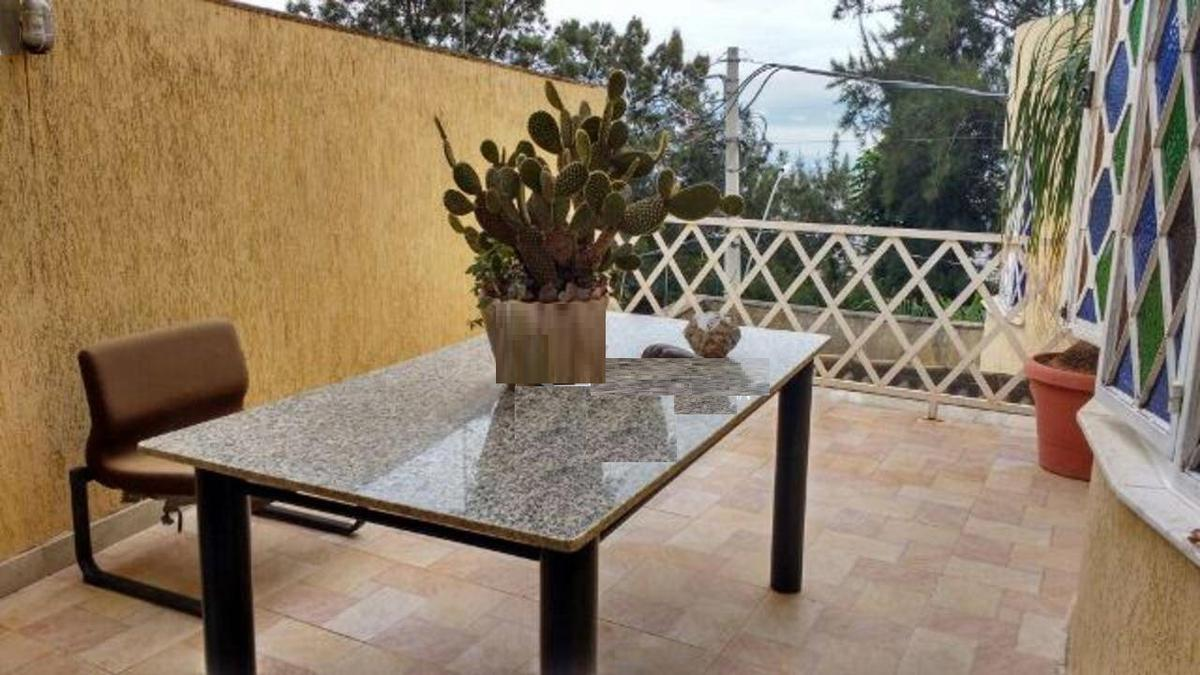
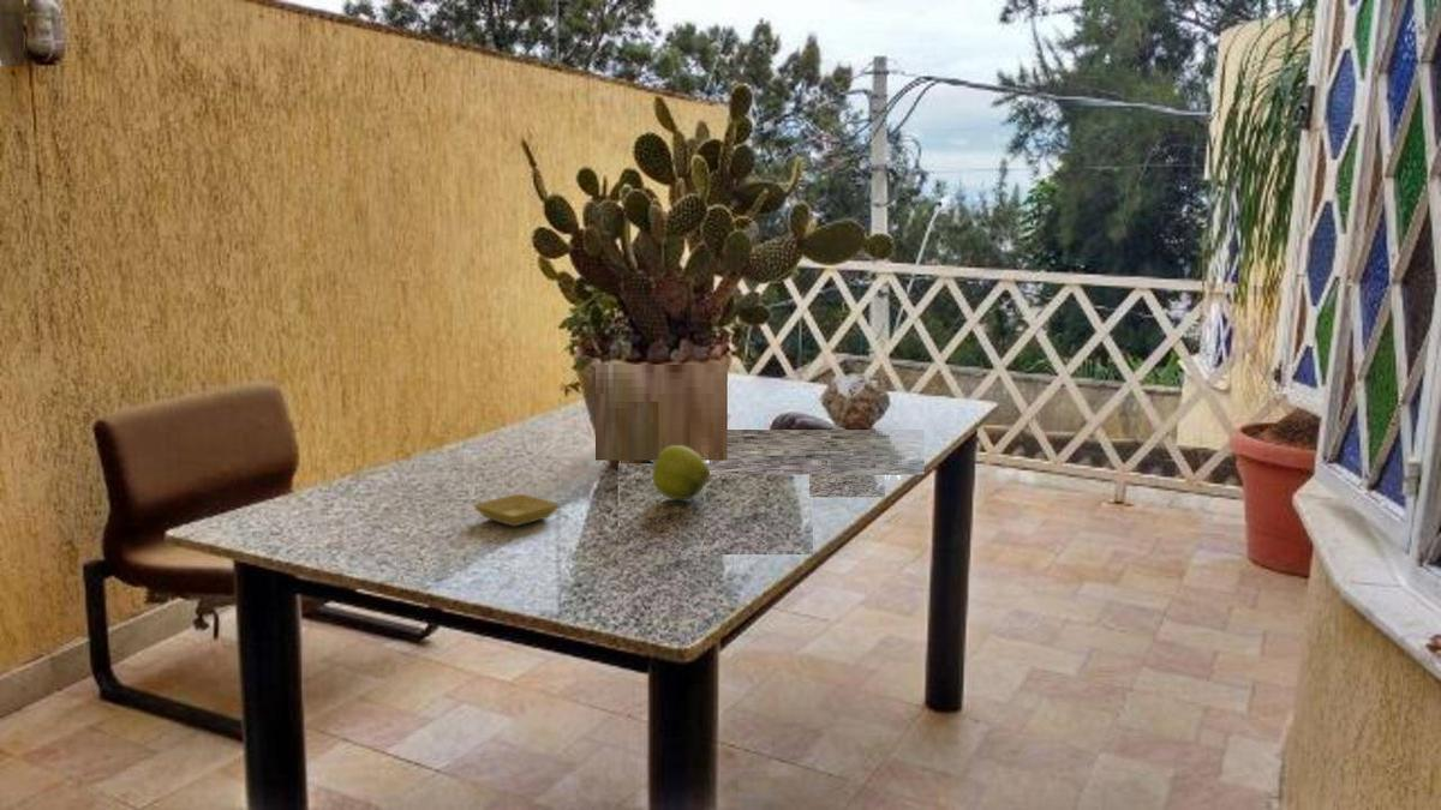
+ apple [651,444,711,500]
+ saucer [473,493,561,527]
